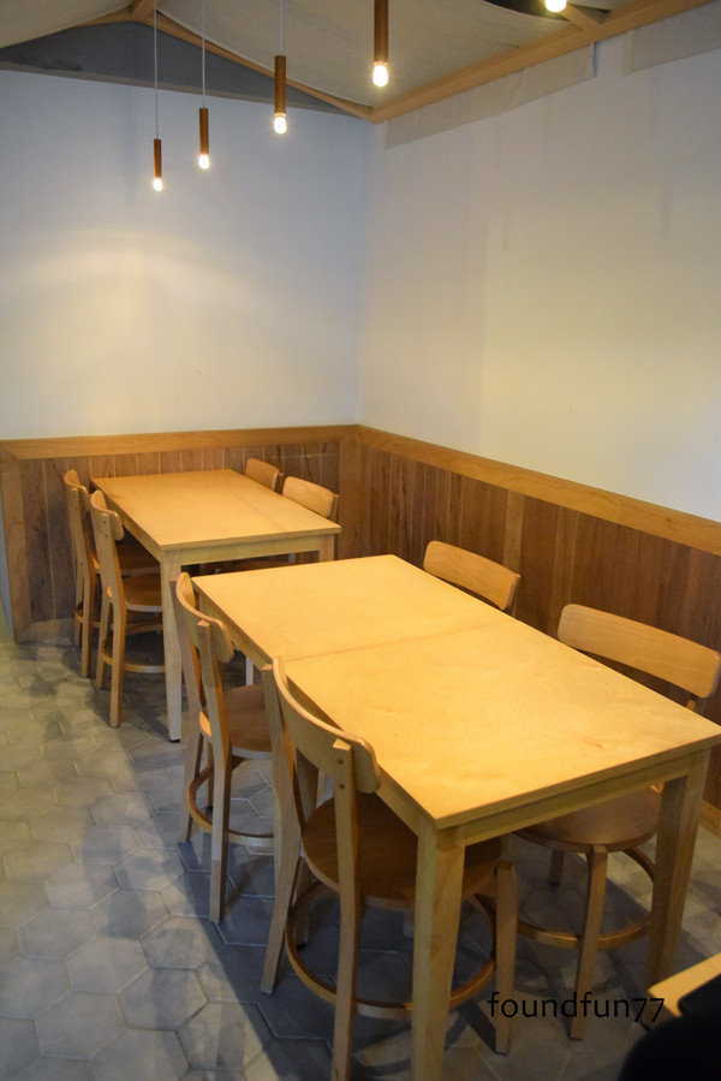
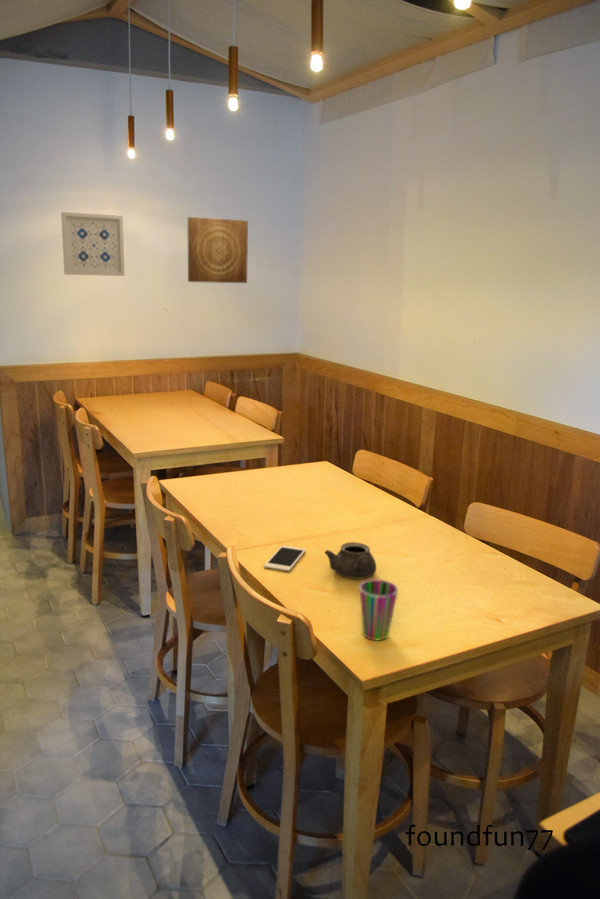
+ cell phone [263,545,307,572]
+ cup [358,578,399,641]
+ teapot [324,541,377,580]
+ wall art [187,216,249,284]
+ wall art [60,211,126,277]
